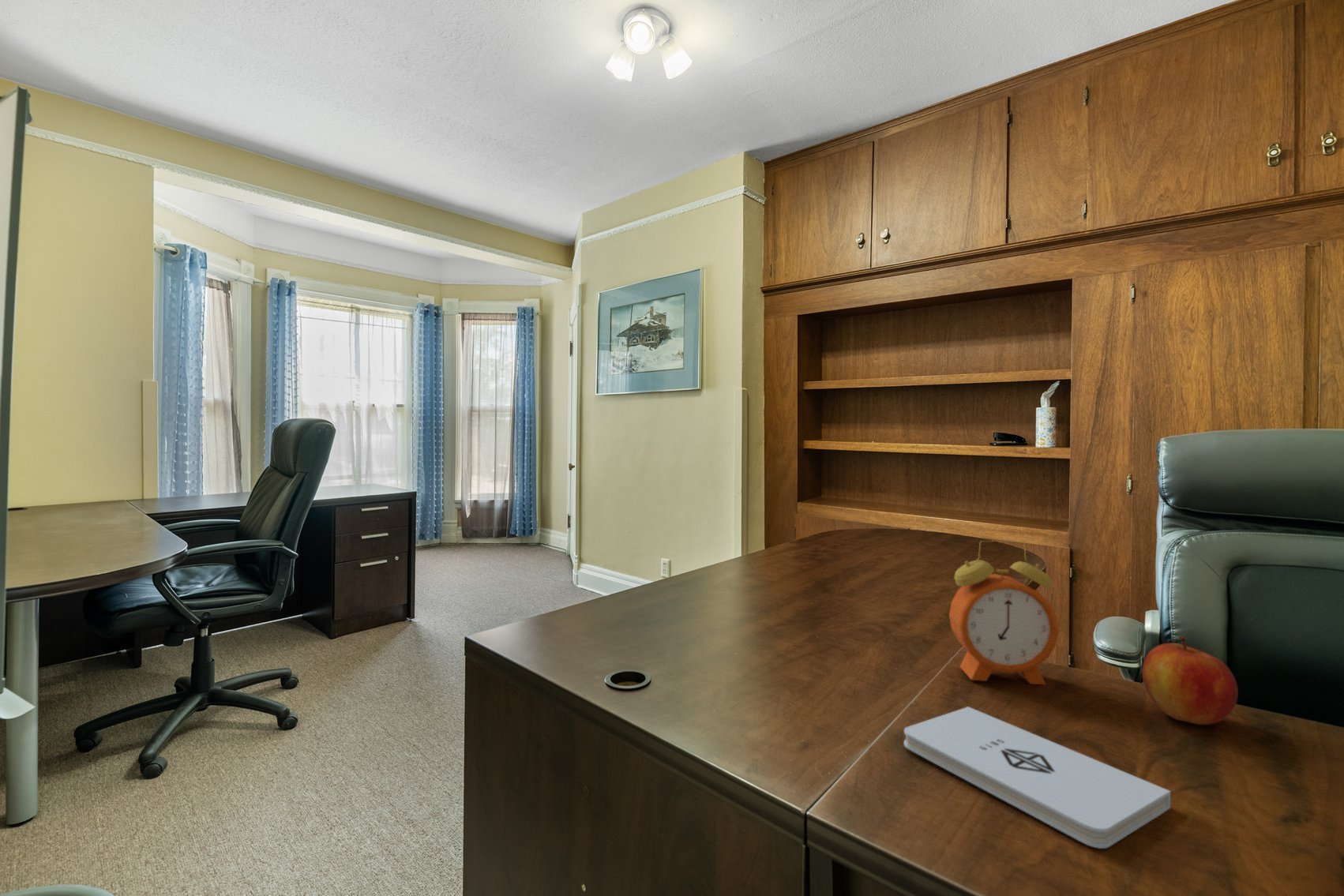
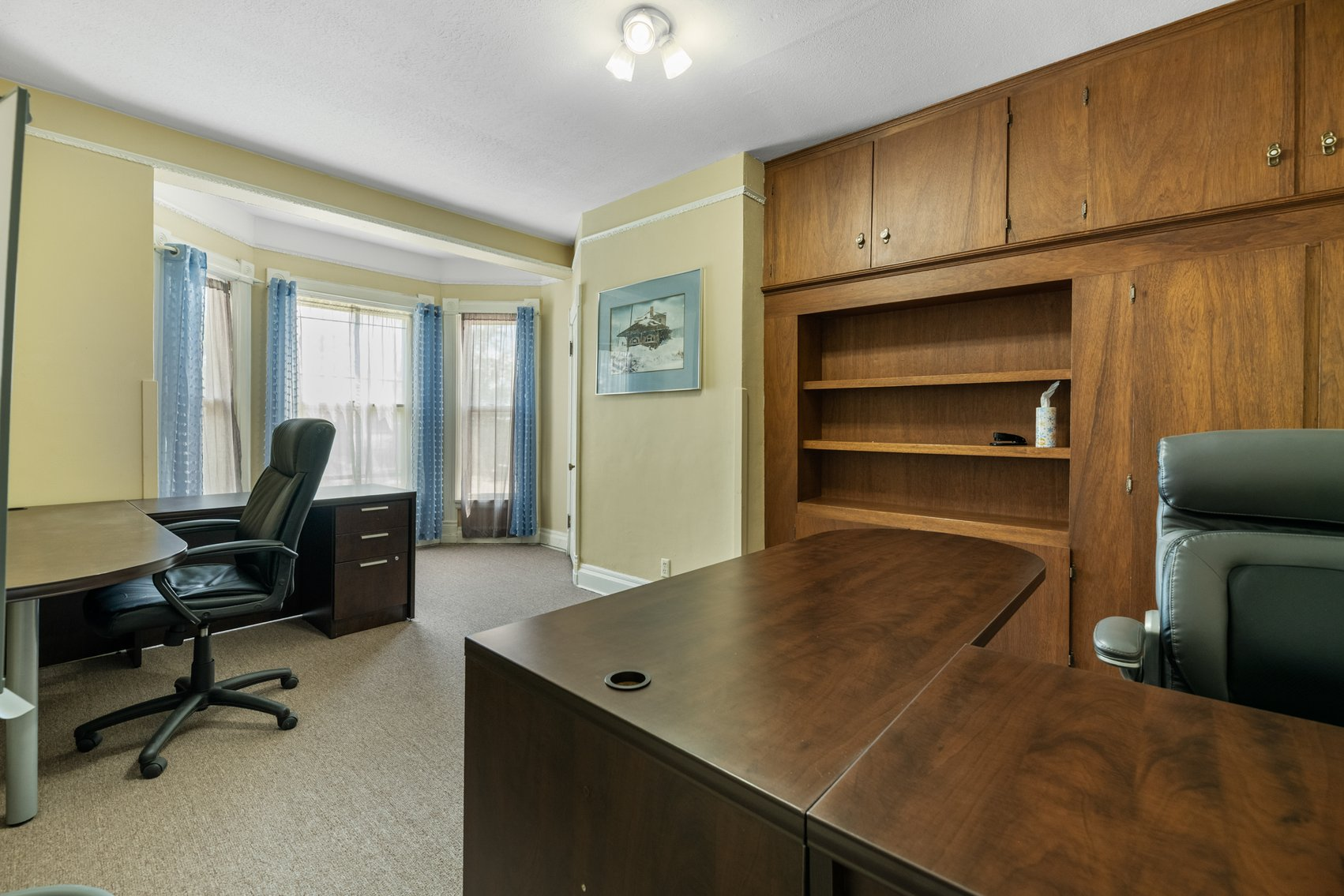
- apple [1141,635,1239,725]
- notepad [903,706,1171,849]
- alarm clock [948,540,1060,685]
